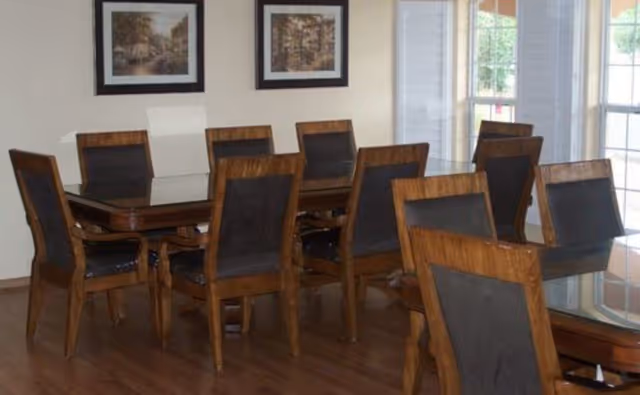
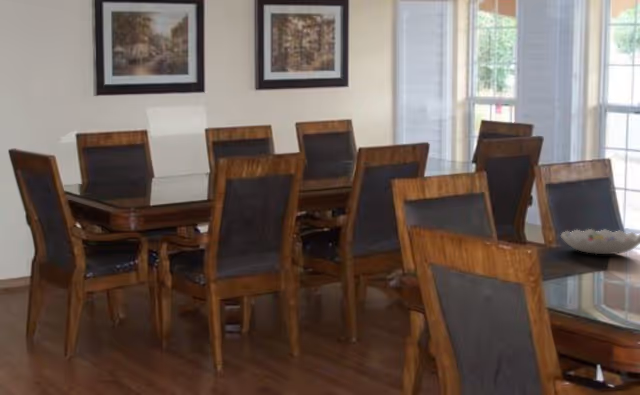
+ decorative bowl [560,228,640,255]
